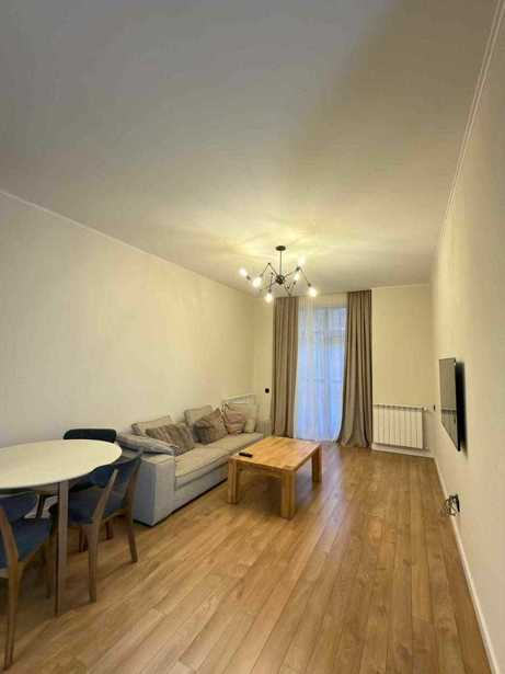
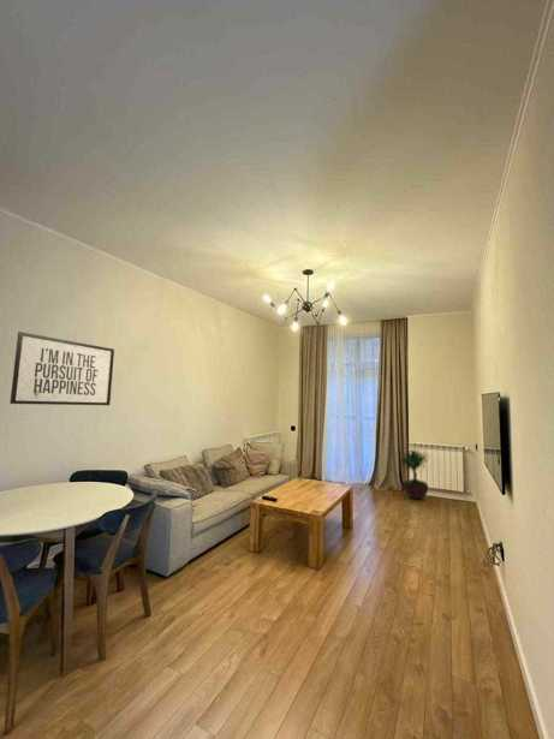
+ mirror [8,330,115,406]
+ potted tree [395,446,430,500]
